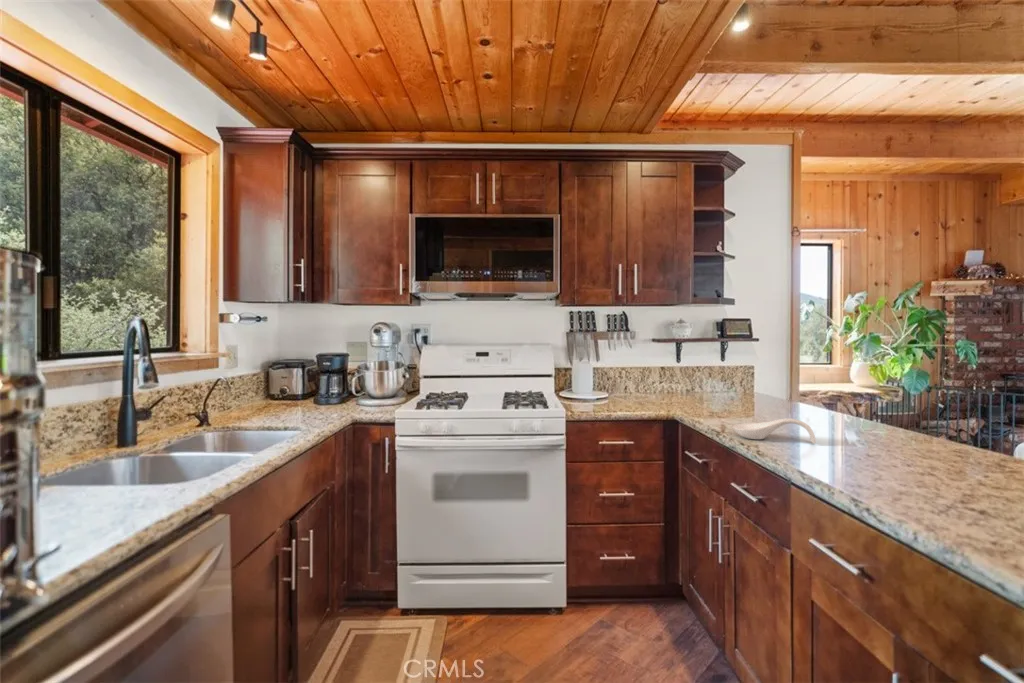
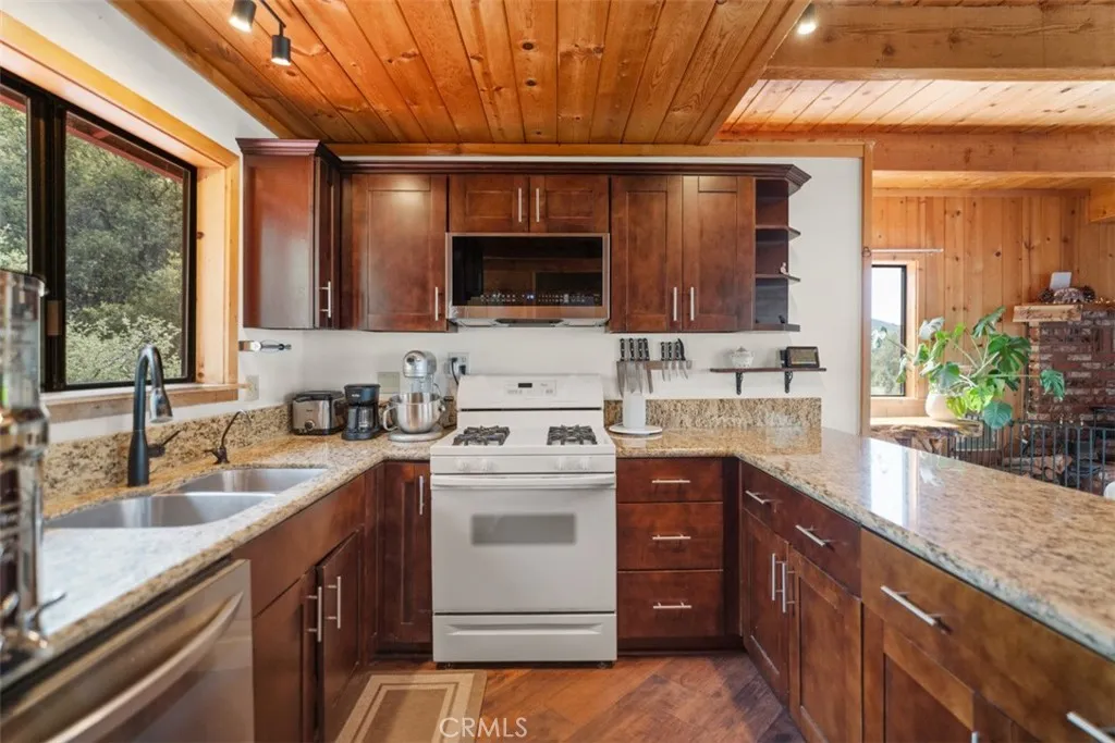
- spoon rest [732,417,817,445]
